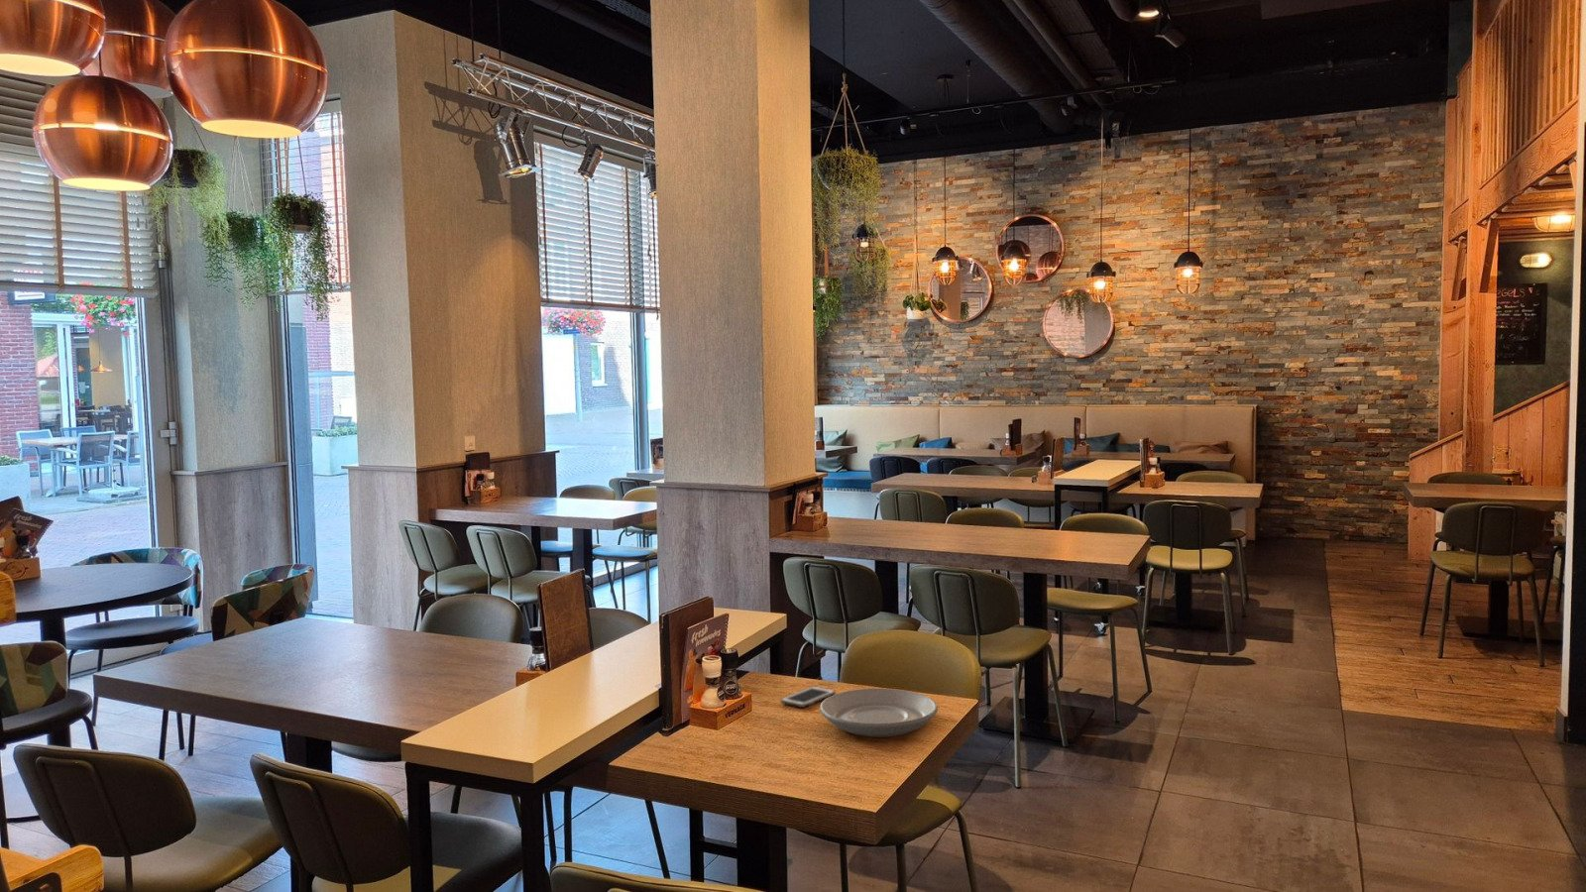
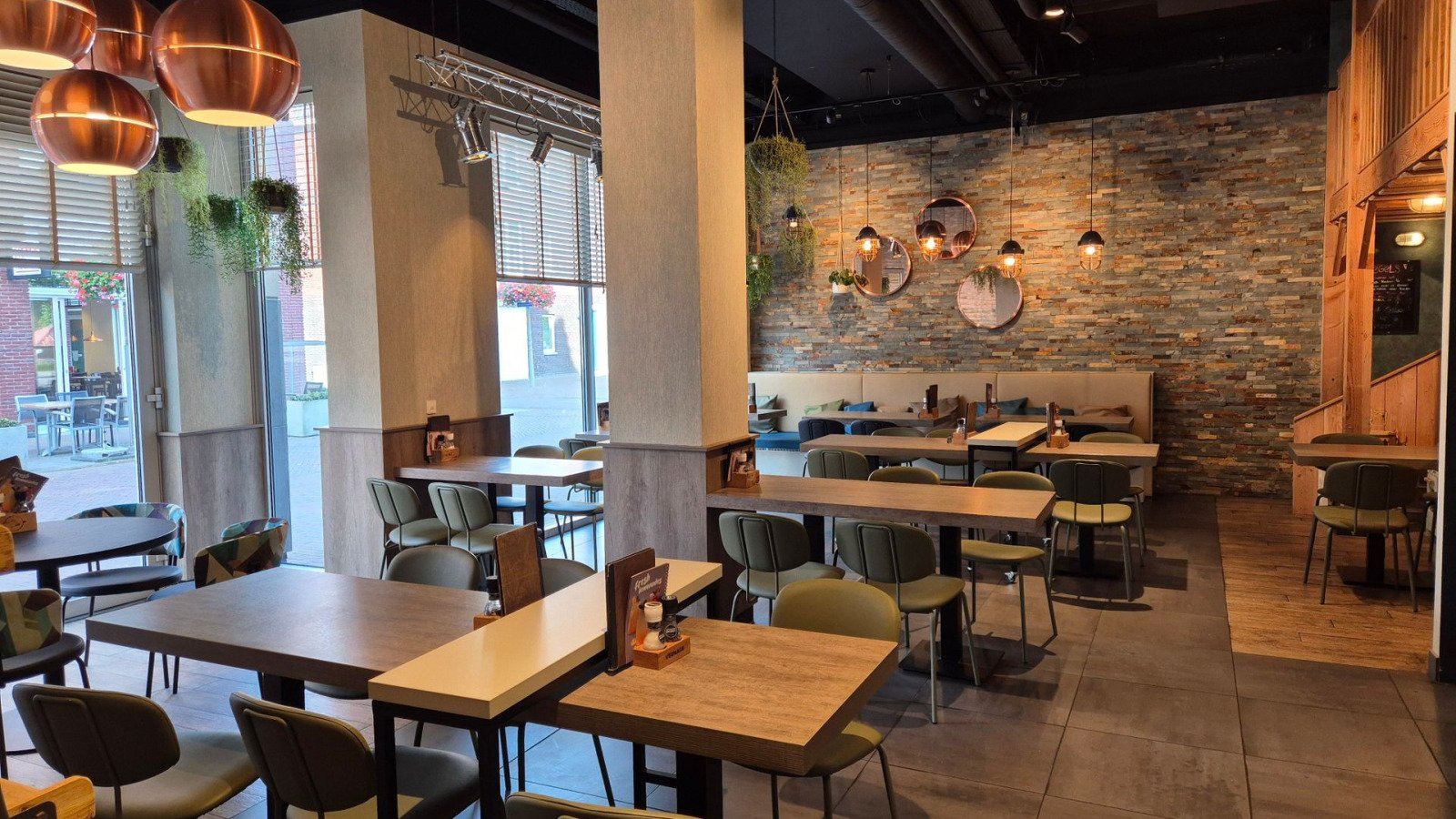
- plate [819,688,939,738]
- cell phone [780,685,837,709]
